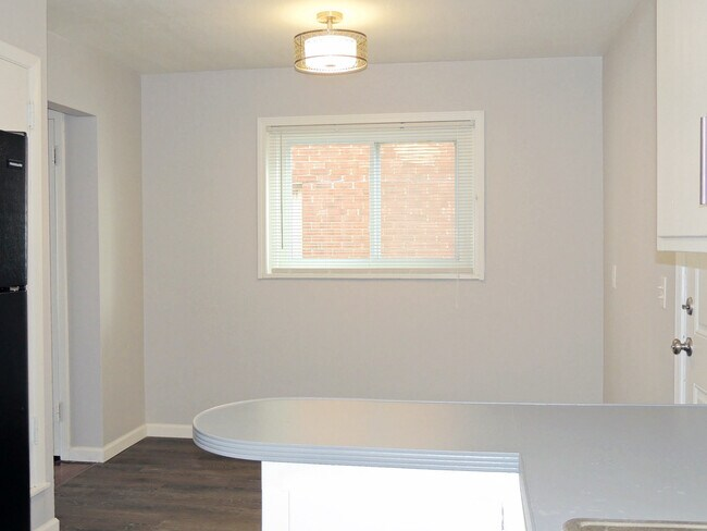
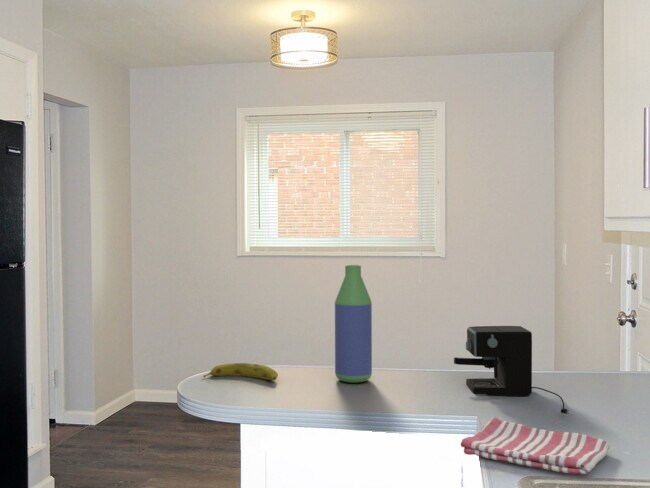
+ coffee maker [453,325,570,415]
+ dish towel [460,416,611,475]
+ bottle [334,264,373,384]
+ fruit [203,362,279,381]
